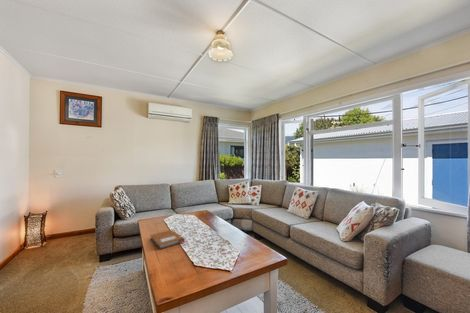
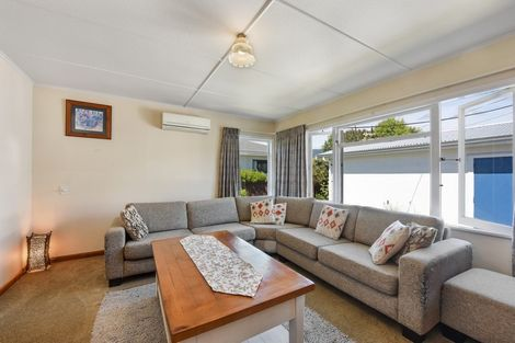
- notebook [149,229,186,250]
